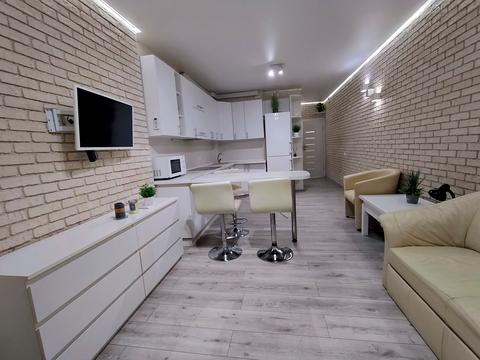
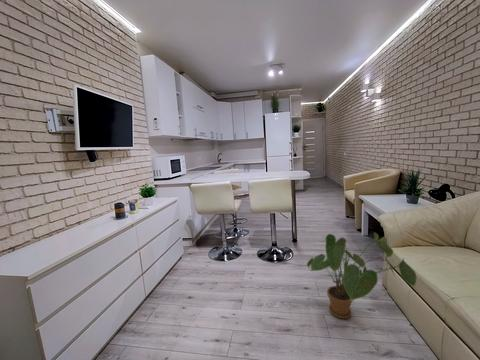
+ house plant [306,231,418,319]
